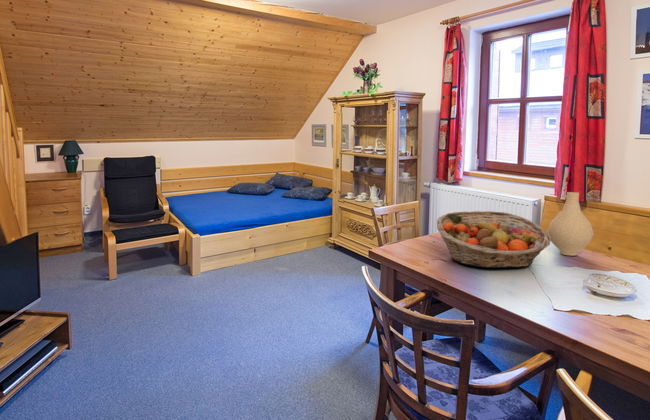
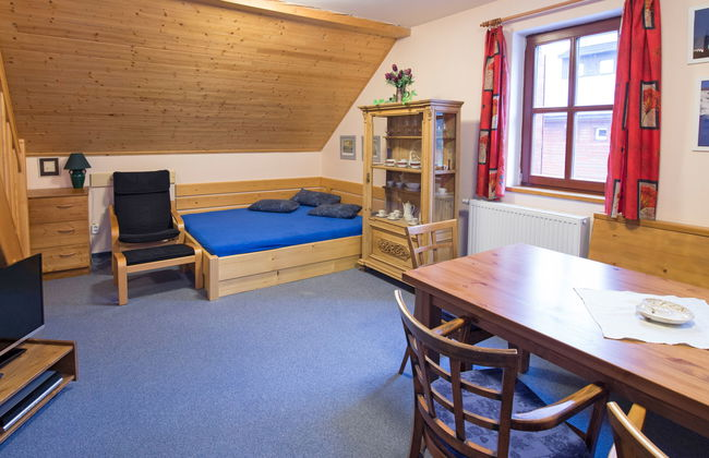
- fruit basket [436,210,551,269]
- vase [546,191,595,257]
